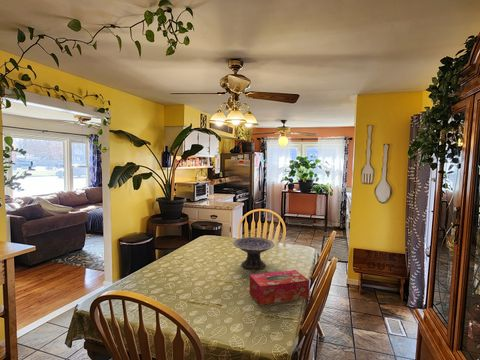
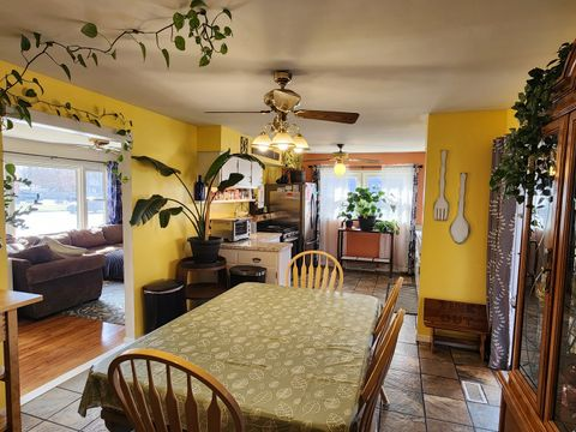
- decorative bowl [232,236,276,271]
- tissue box [248,269,310,306]
